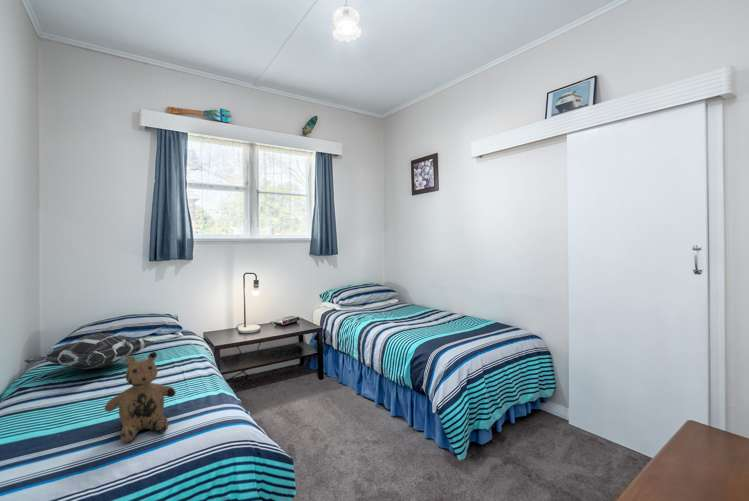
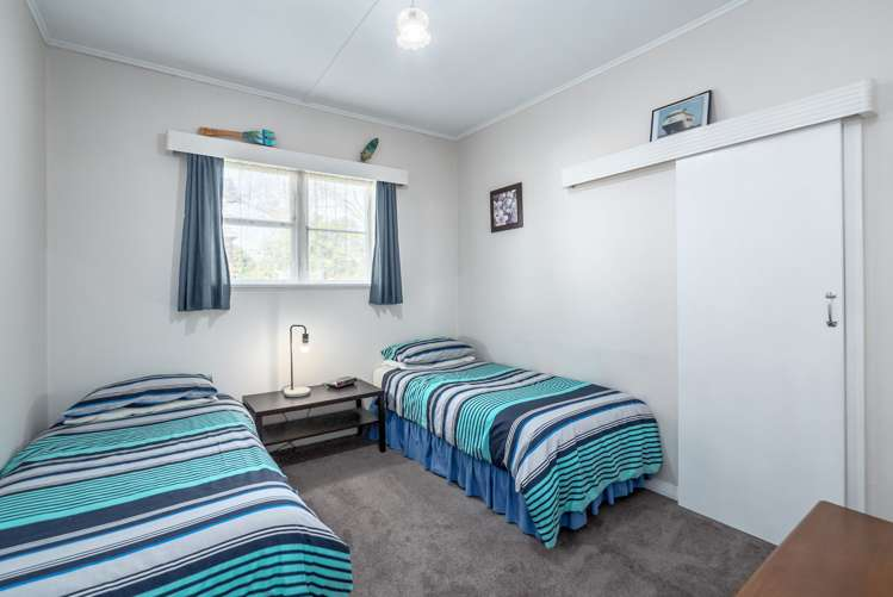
- decorative pillow [23,332,156,370]
- teddy bear [103,351,177,443]
